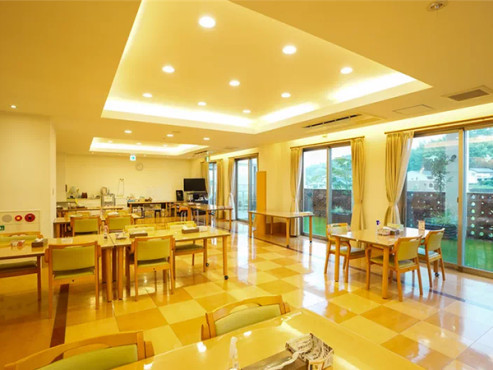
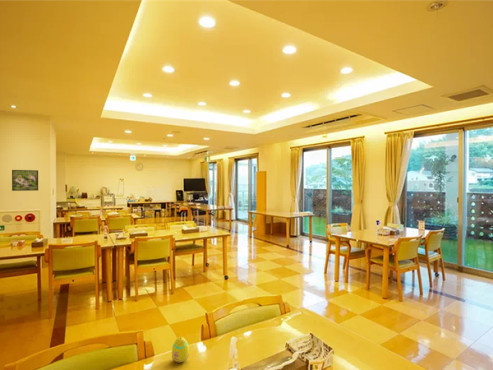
+ egg [171,336,190,364]
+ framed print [11,169,39,192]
